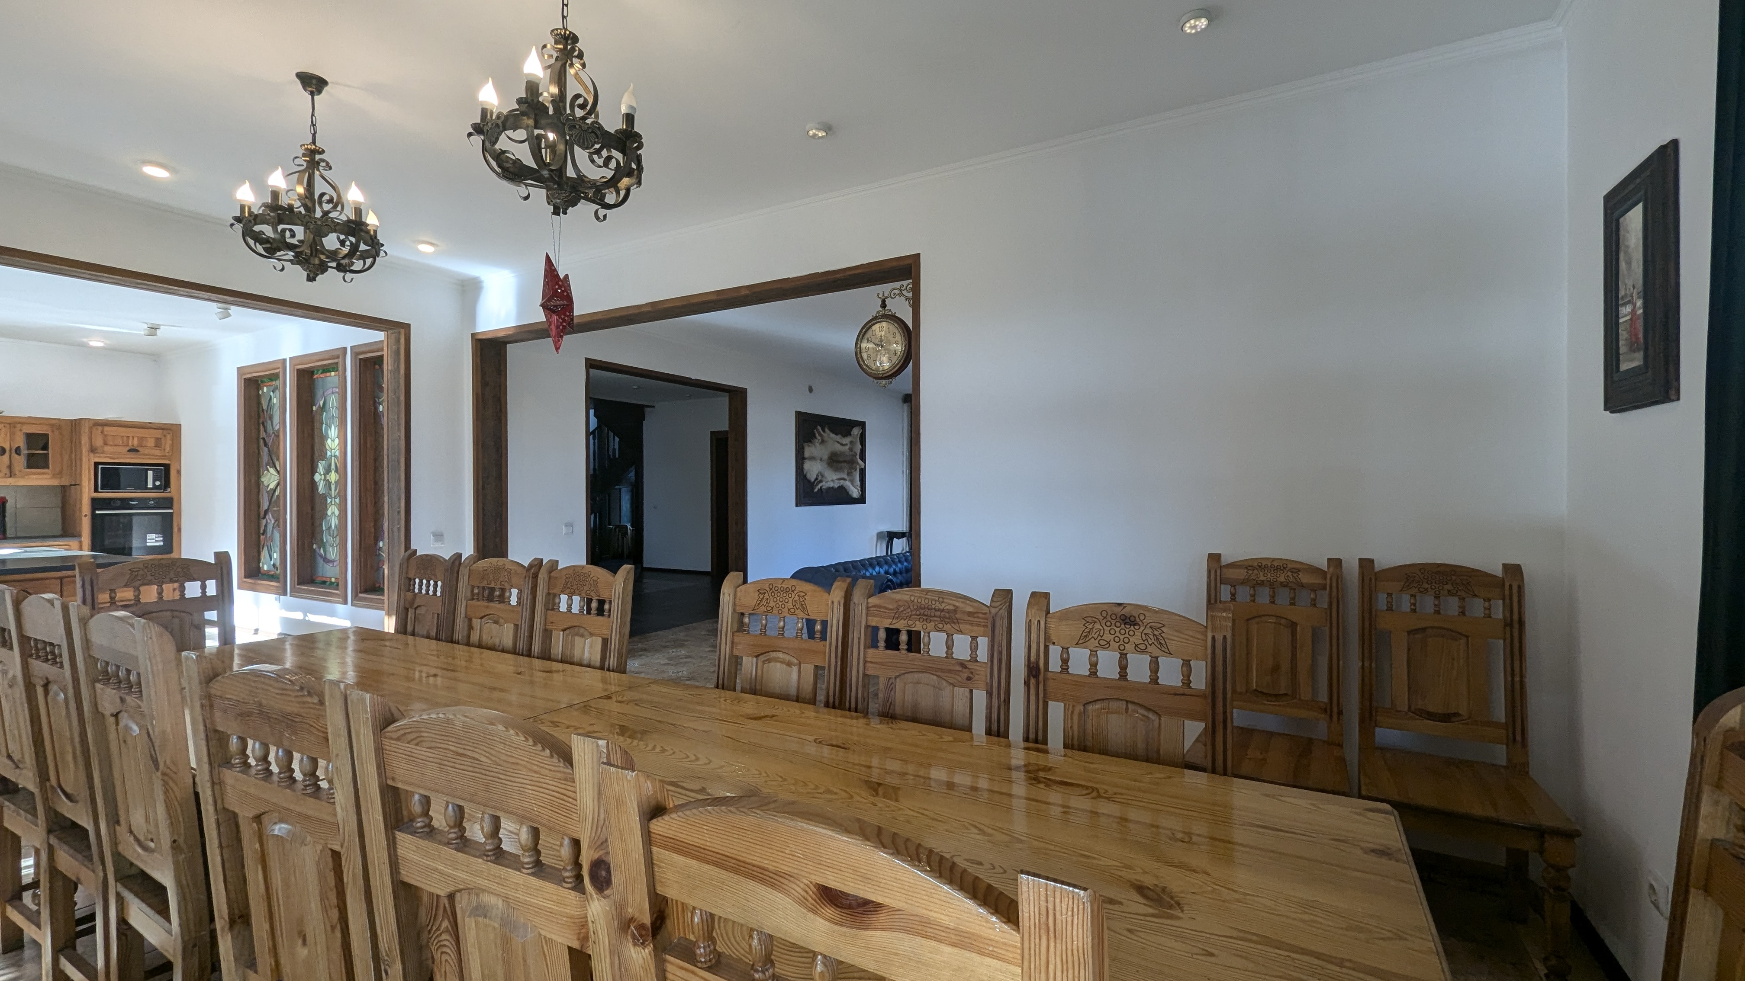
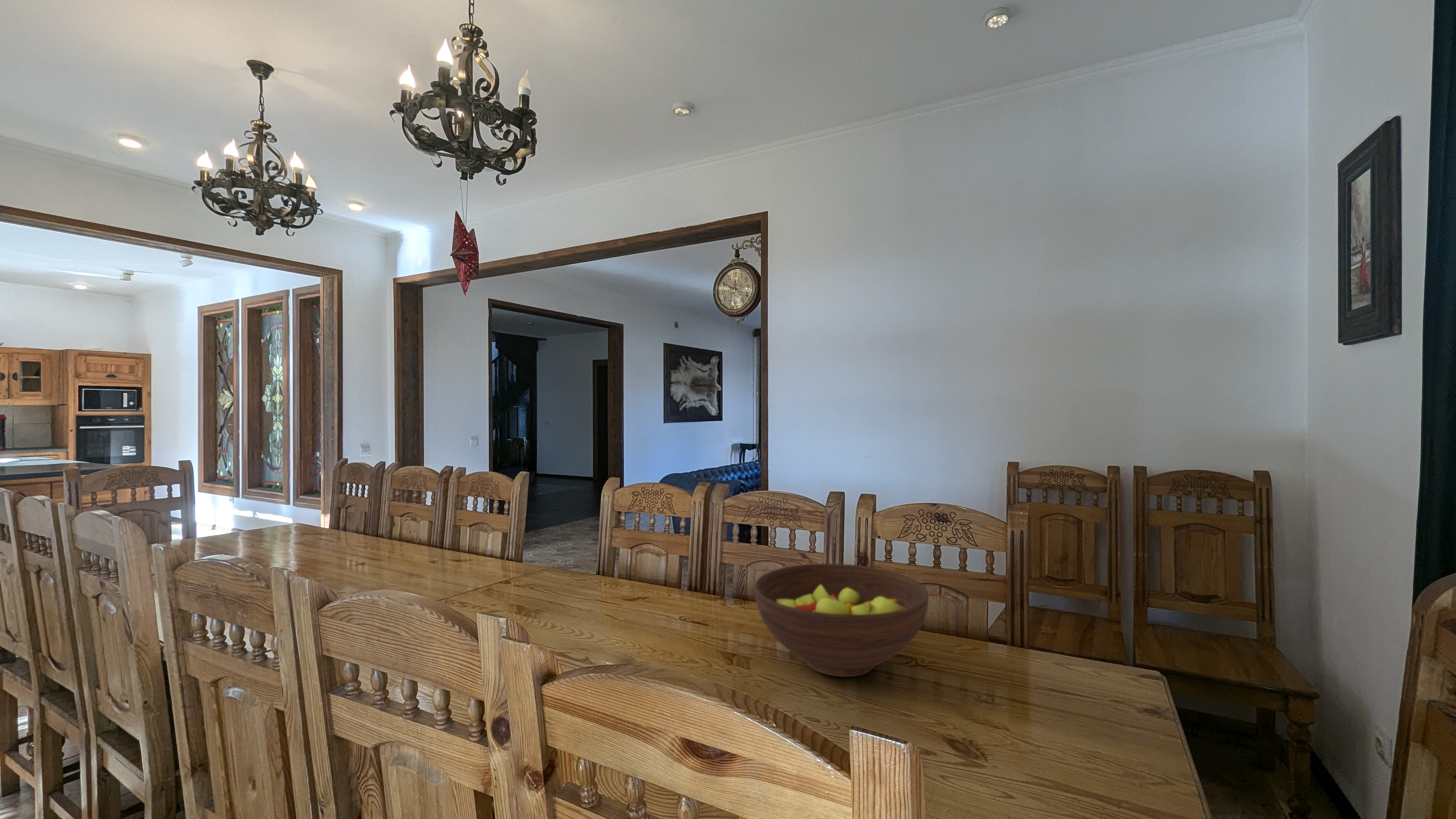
+ fruit bowl [754,563,929,677]
